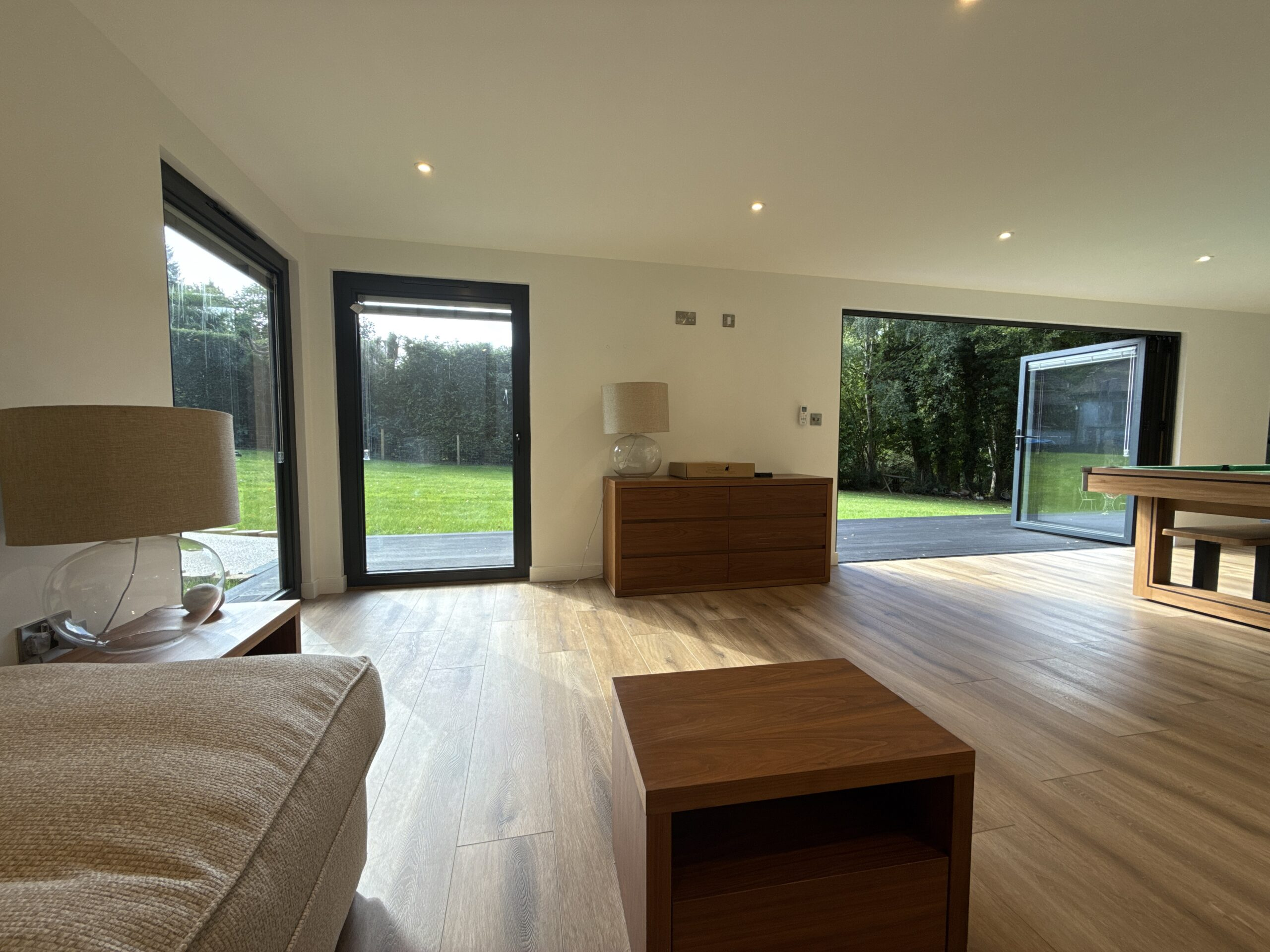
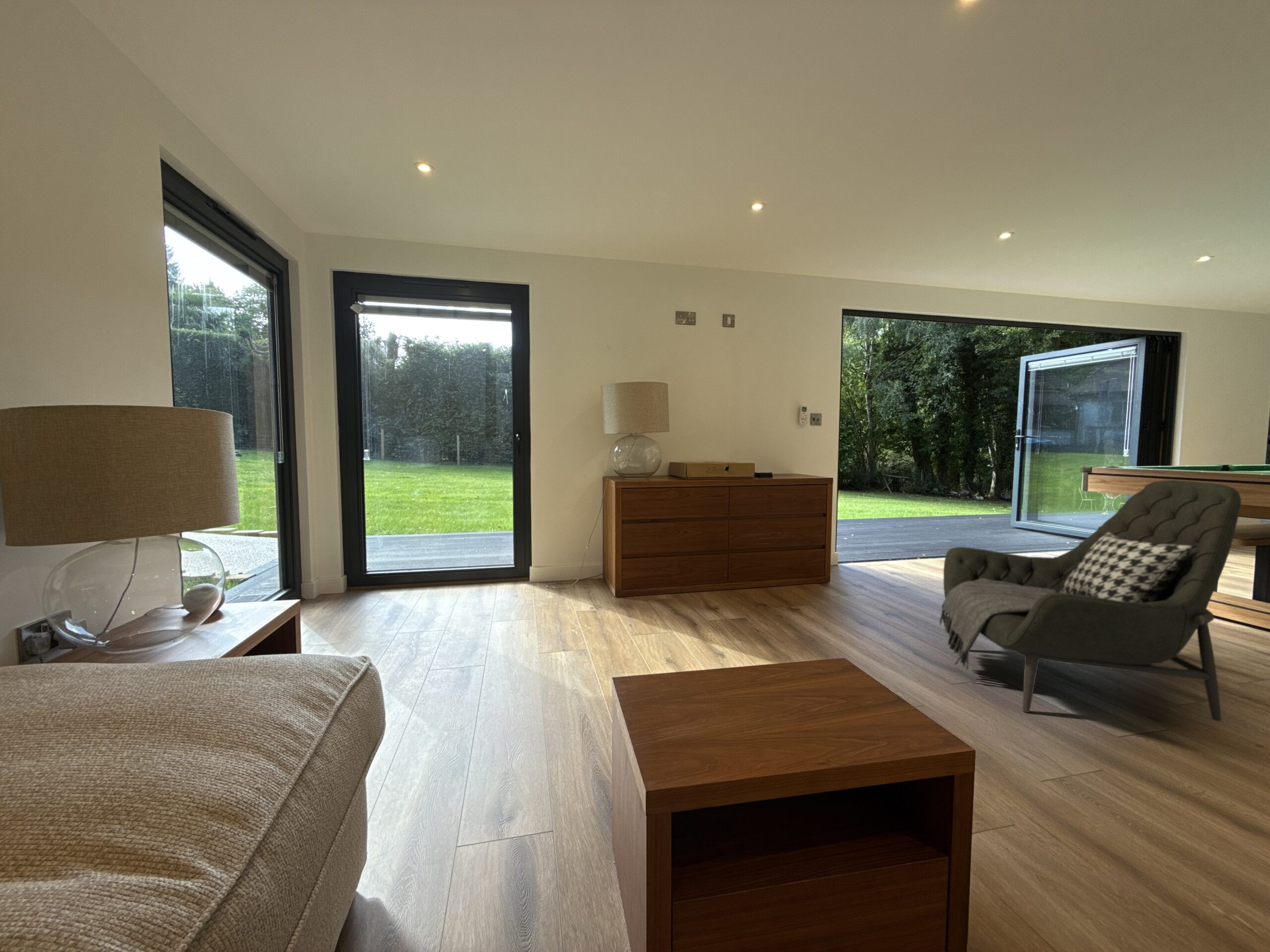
+ armchair [939,479,1242,722]
